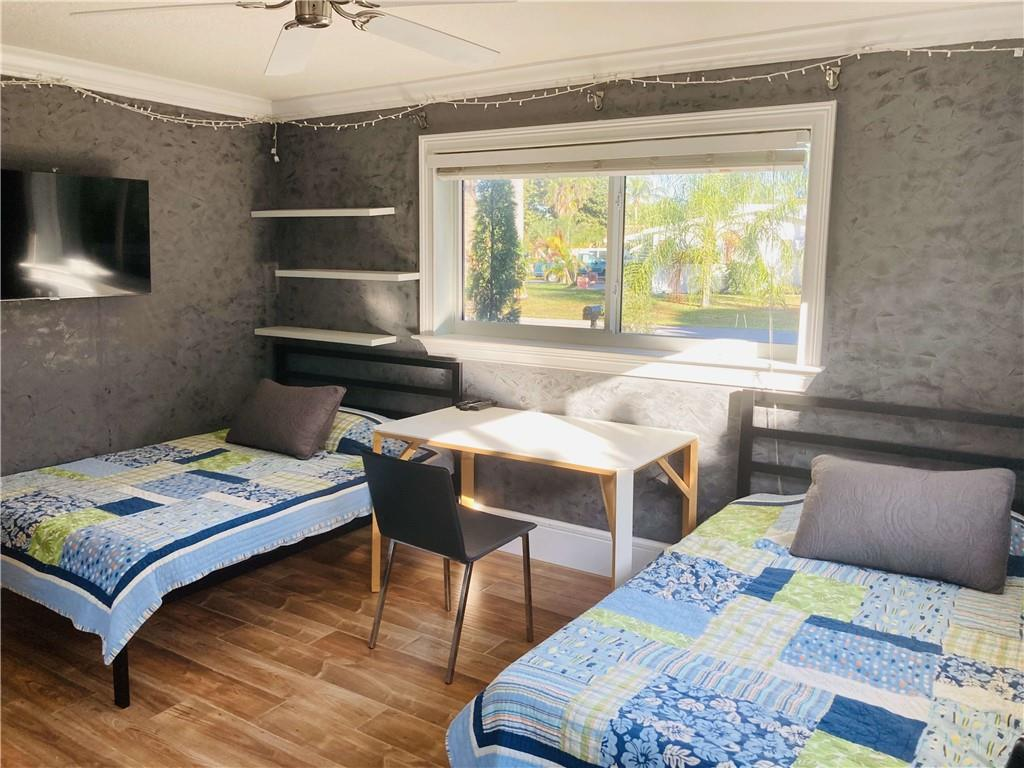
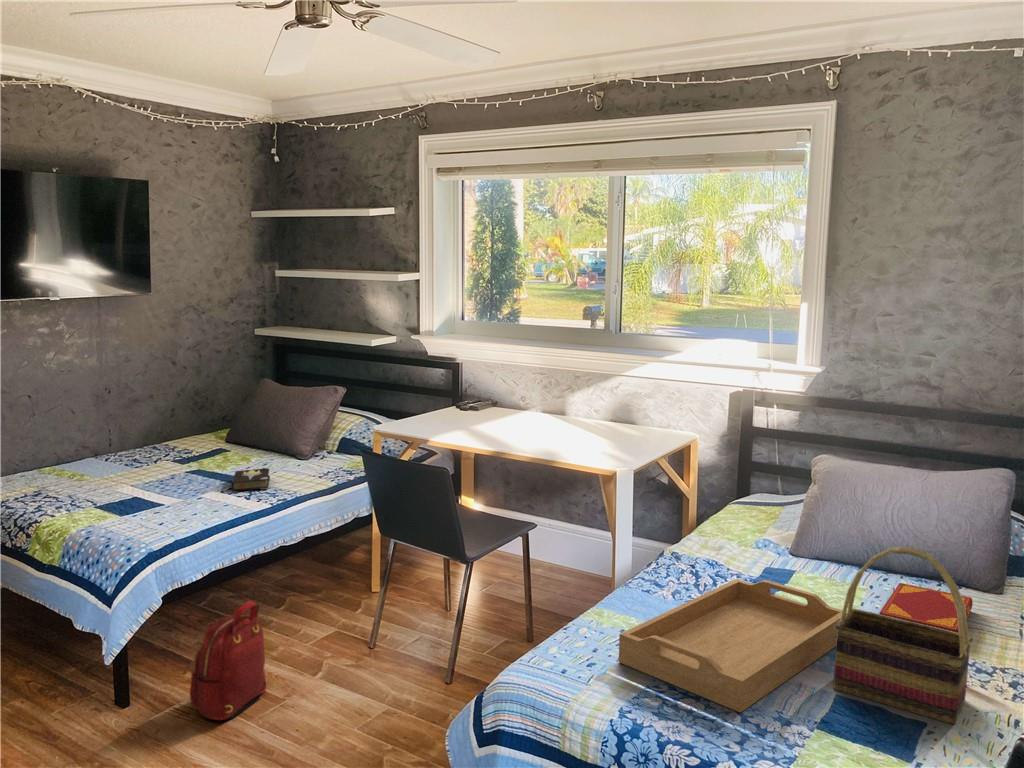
+ hardback book [878,582,974,633]
+ woven basket [832,546,974,725]
+ backpack [189,599,269,721]
+ serving tray [618,578,847,714]
+ hardback book [231,467,271,492]
